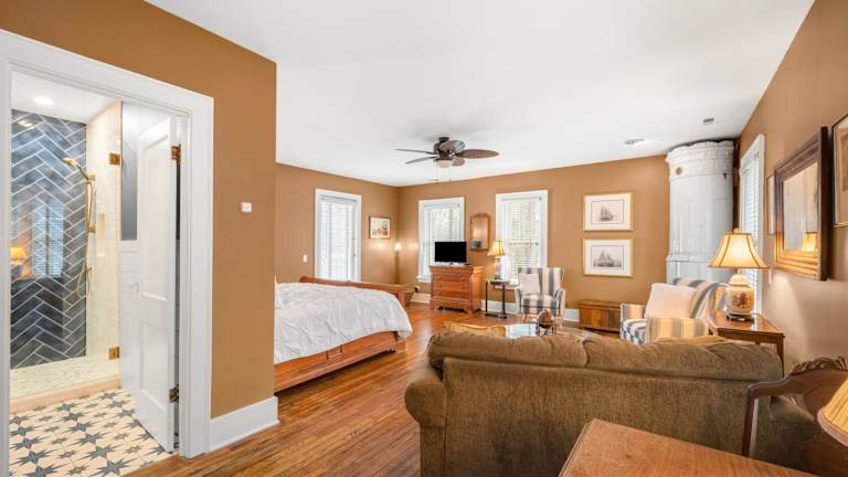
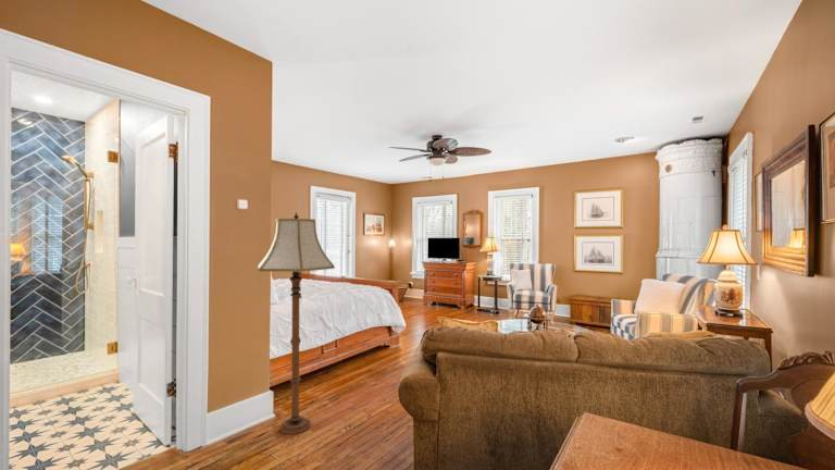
+ floor lamp [256,211,336,435]
